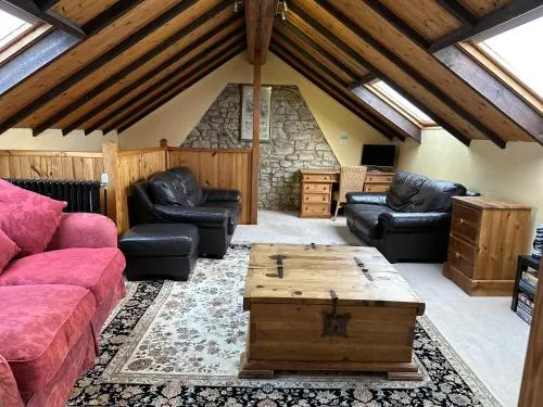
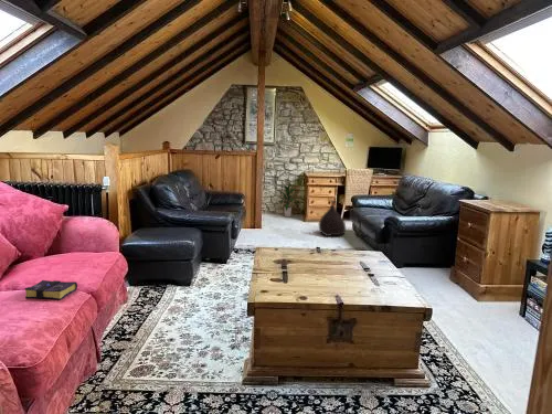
+ indoor plant [275,181,300,217]
+ book [23,279,78,300]
+ bag [317,199,347,237]
